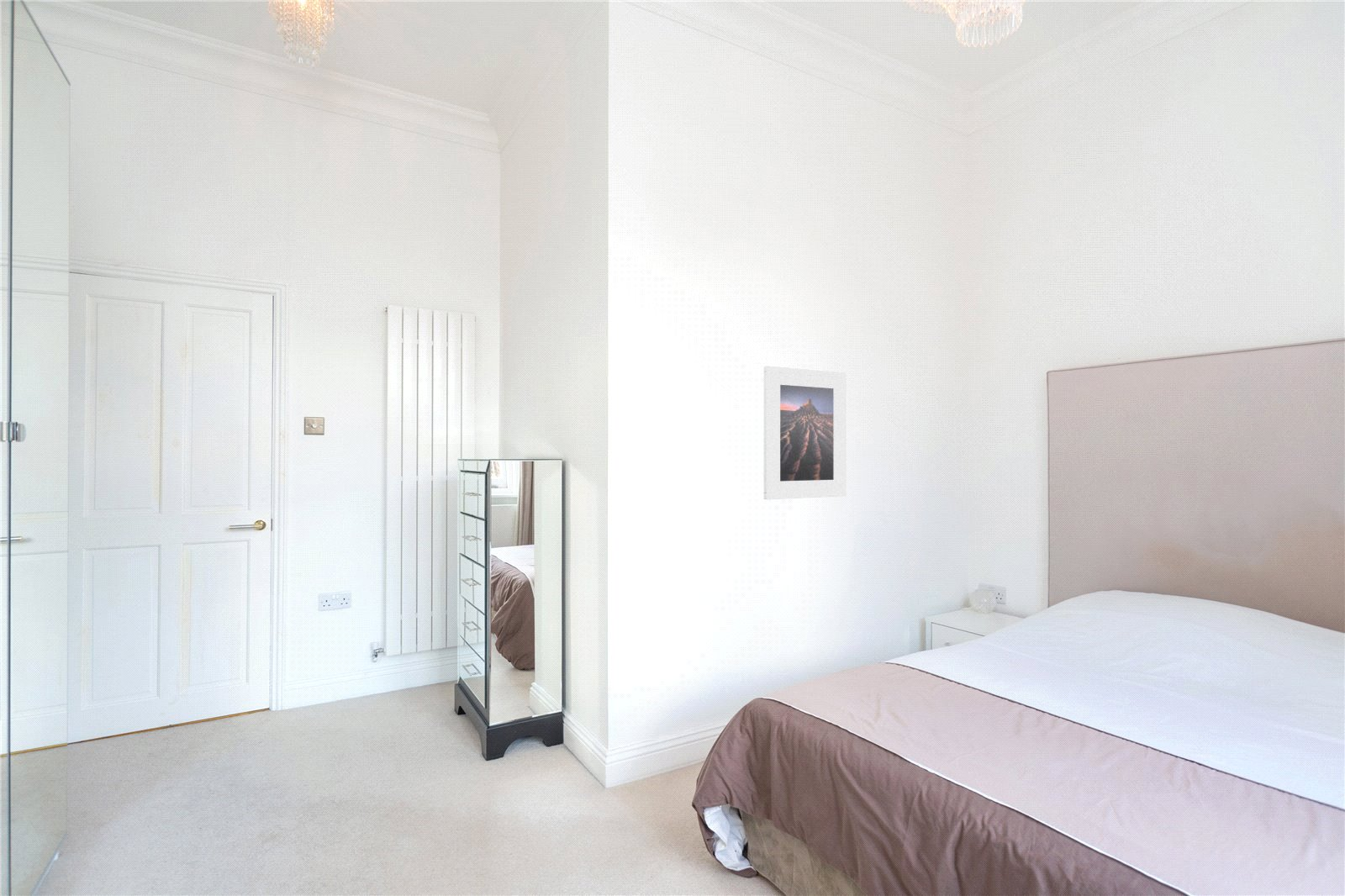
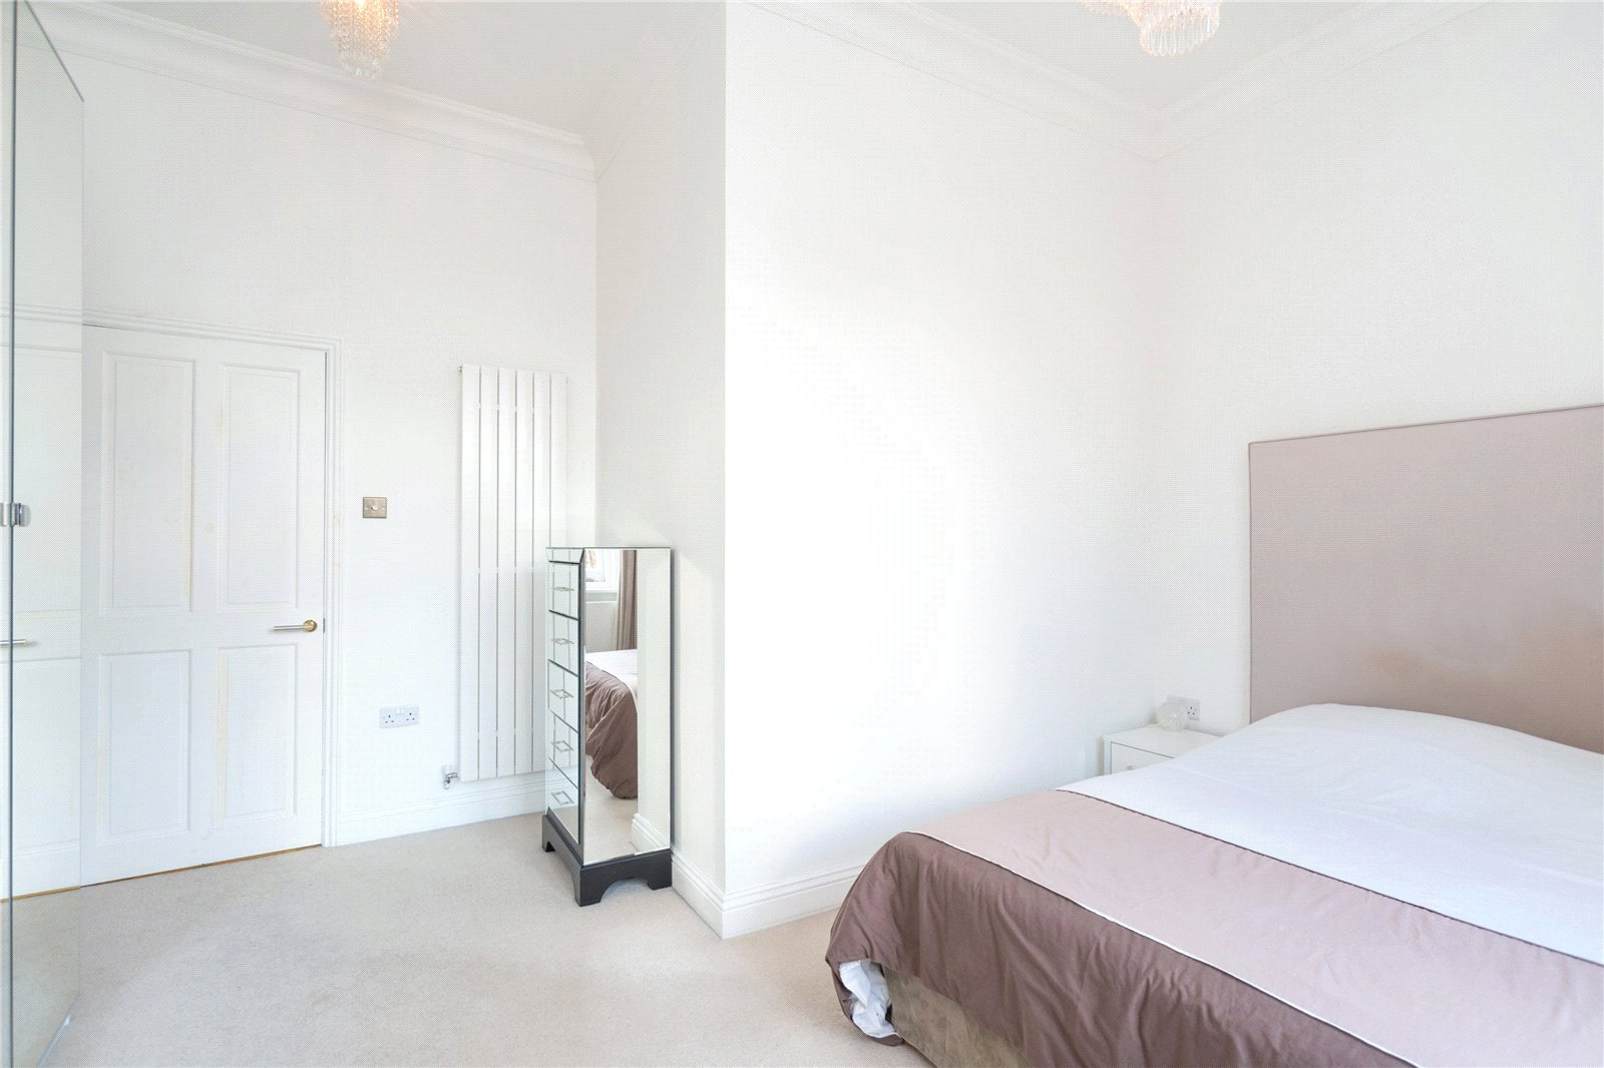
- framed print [763,365,847,500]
